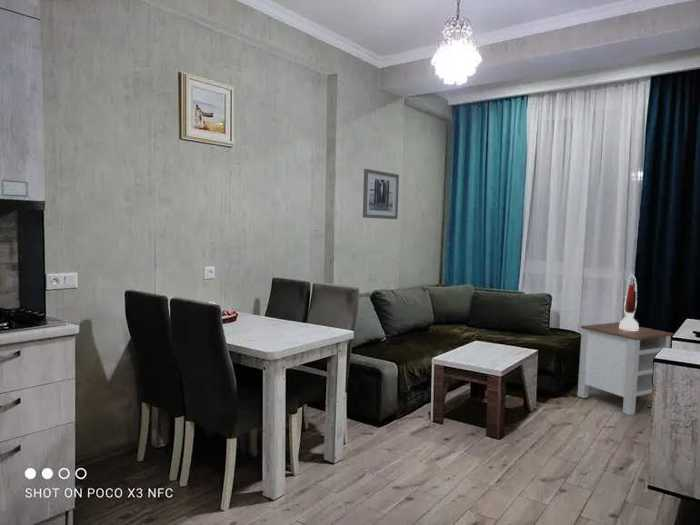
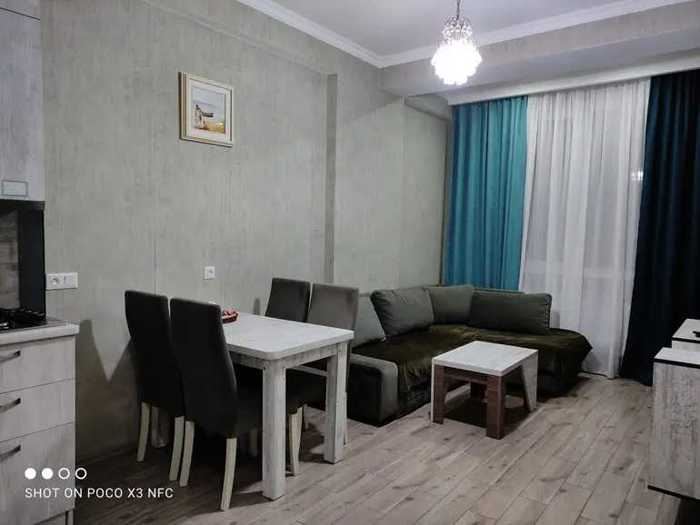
- side table [577,321,675,416]
- table lamp [619,274,639,330]
- wall art [362,168,400,220]
